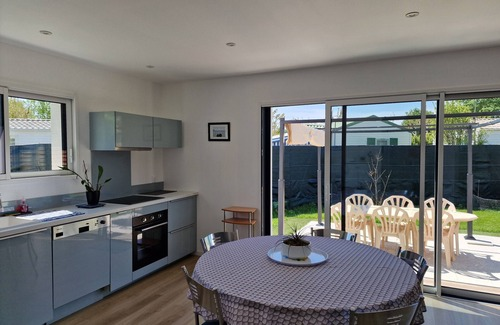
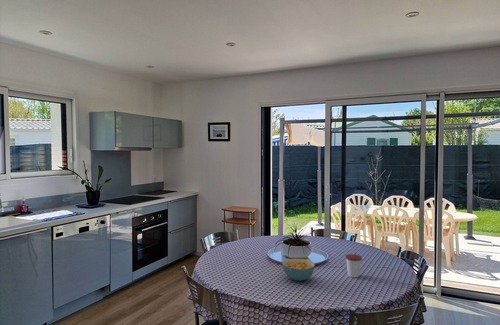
+ cup [344,252,363,278]
+ cereal bowl [281,258,316,282]
